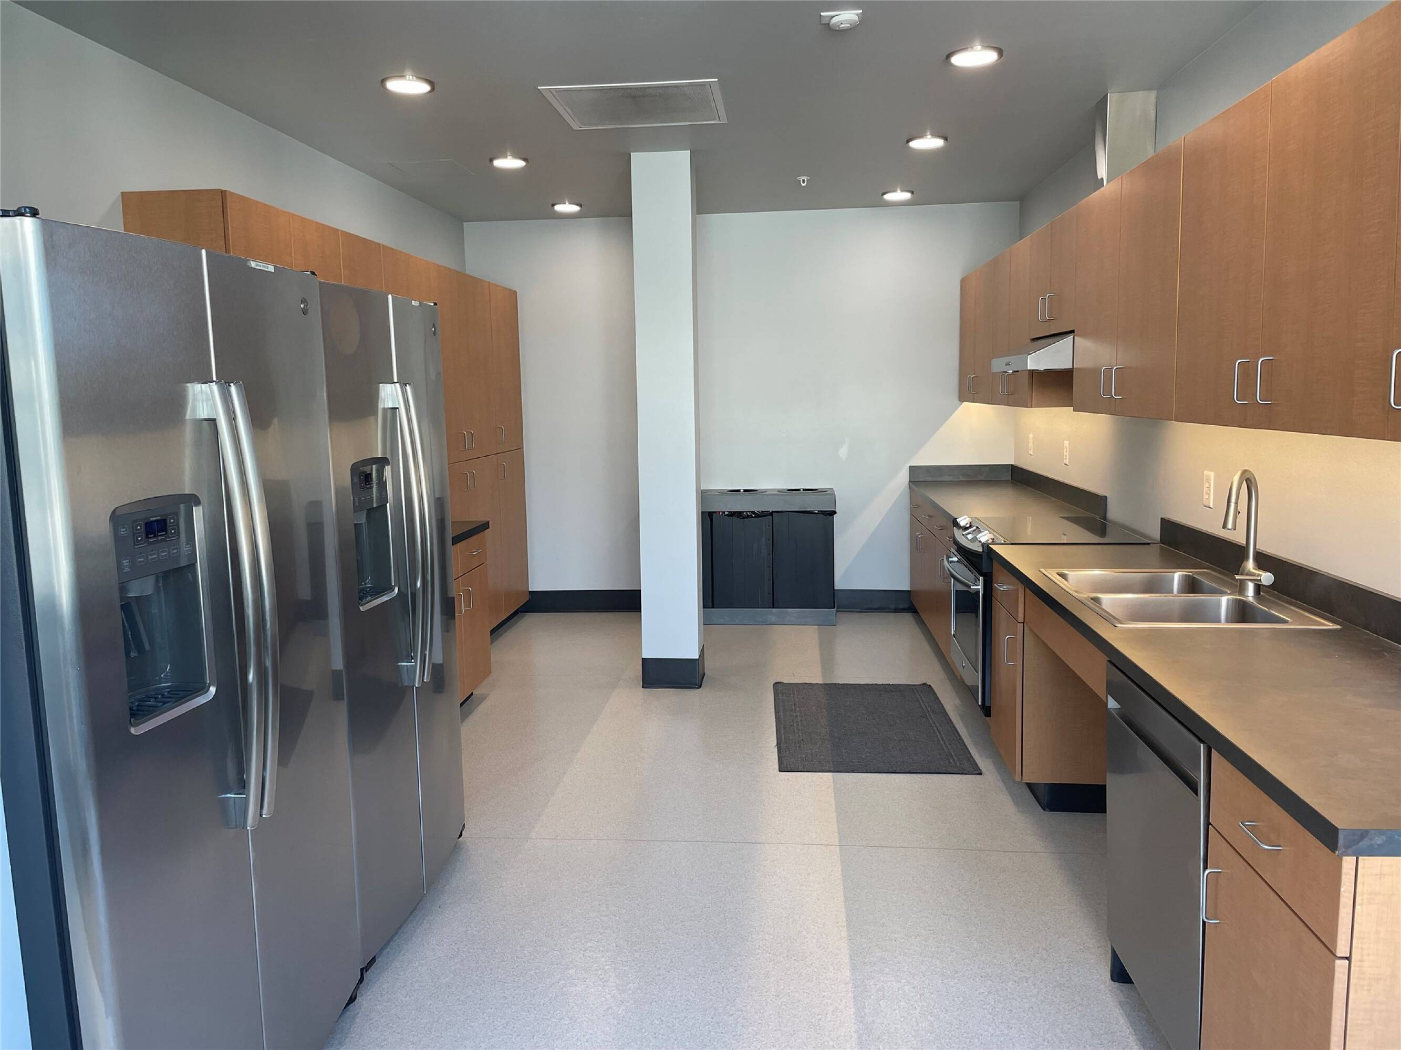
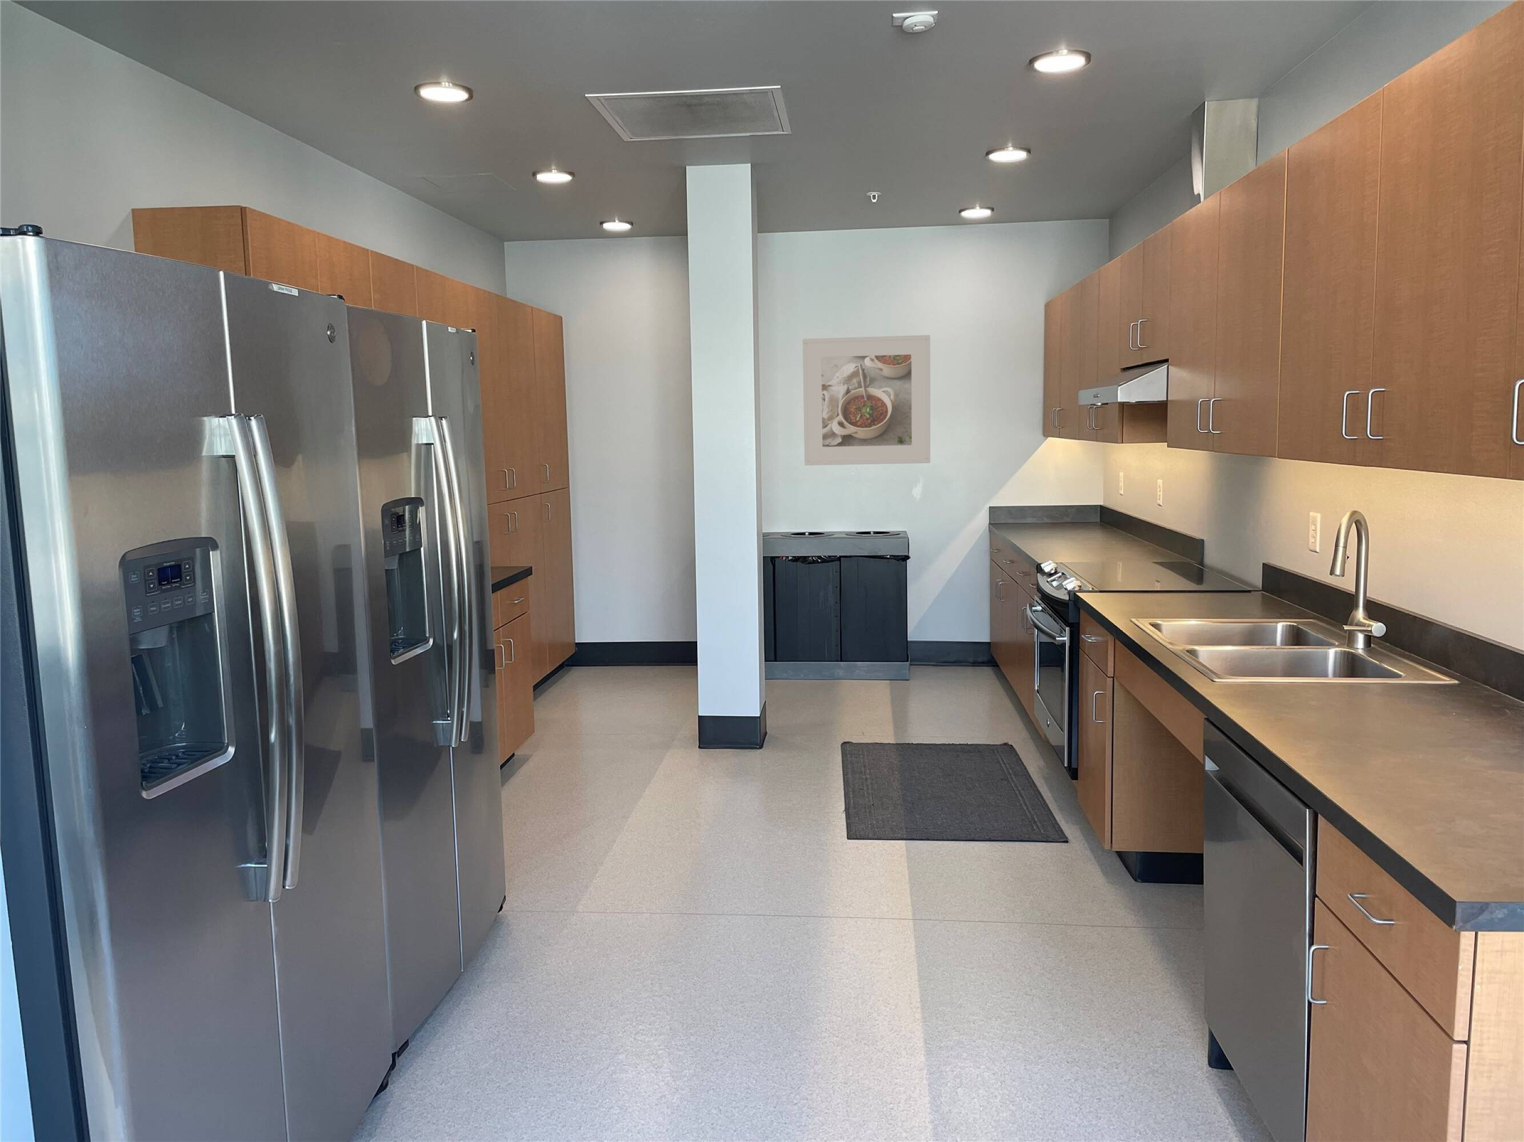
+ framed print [803,335,931,465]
